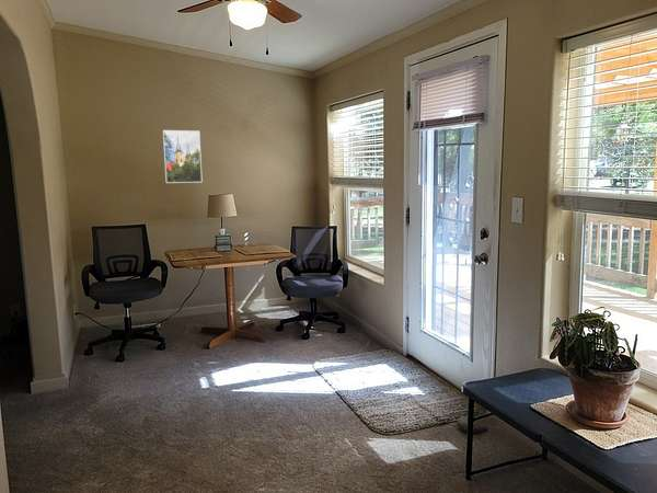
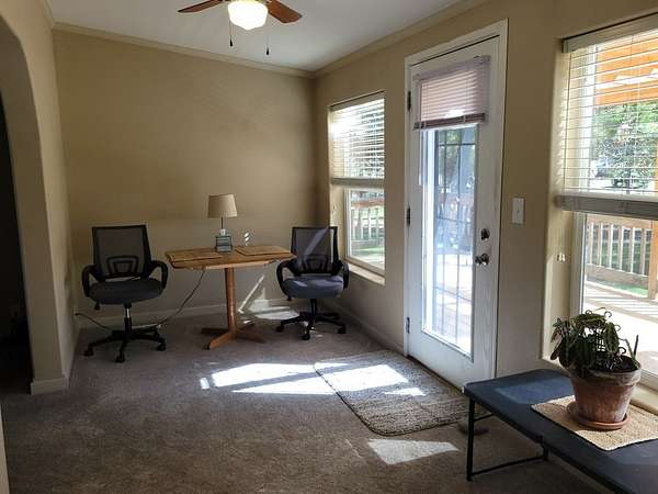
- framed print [162,129,204,184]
